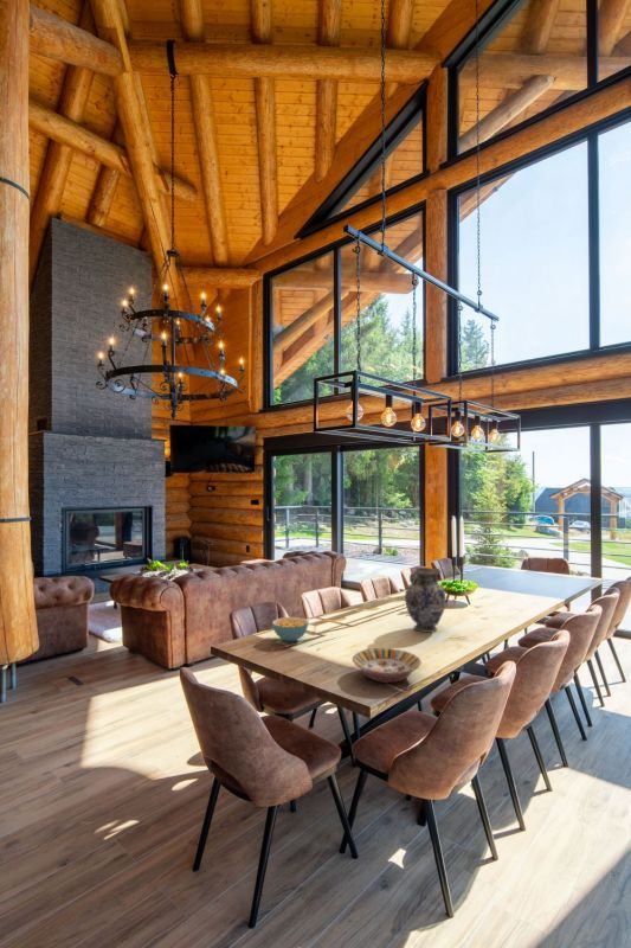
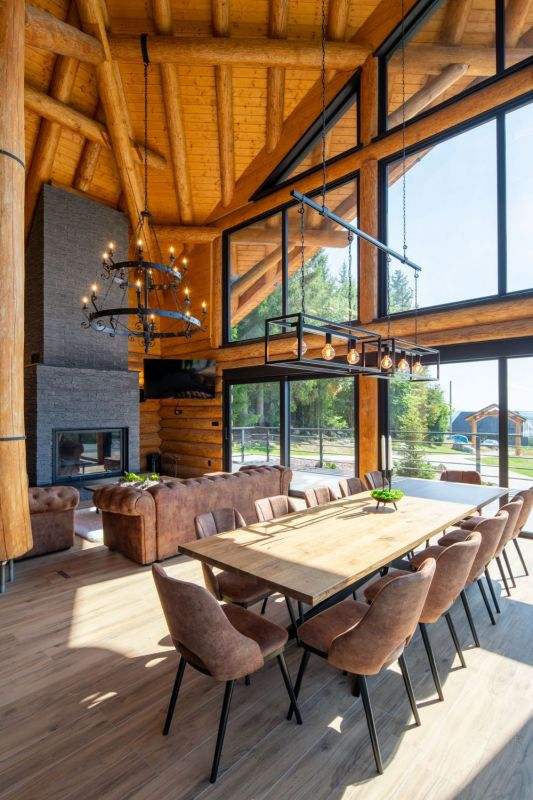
- cereal bowl [271,616,310,642]
- serving bowl [352,647,423,684]
- vase [404,566,448,634]
